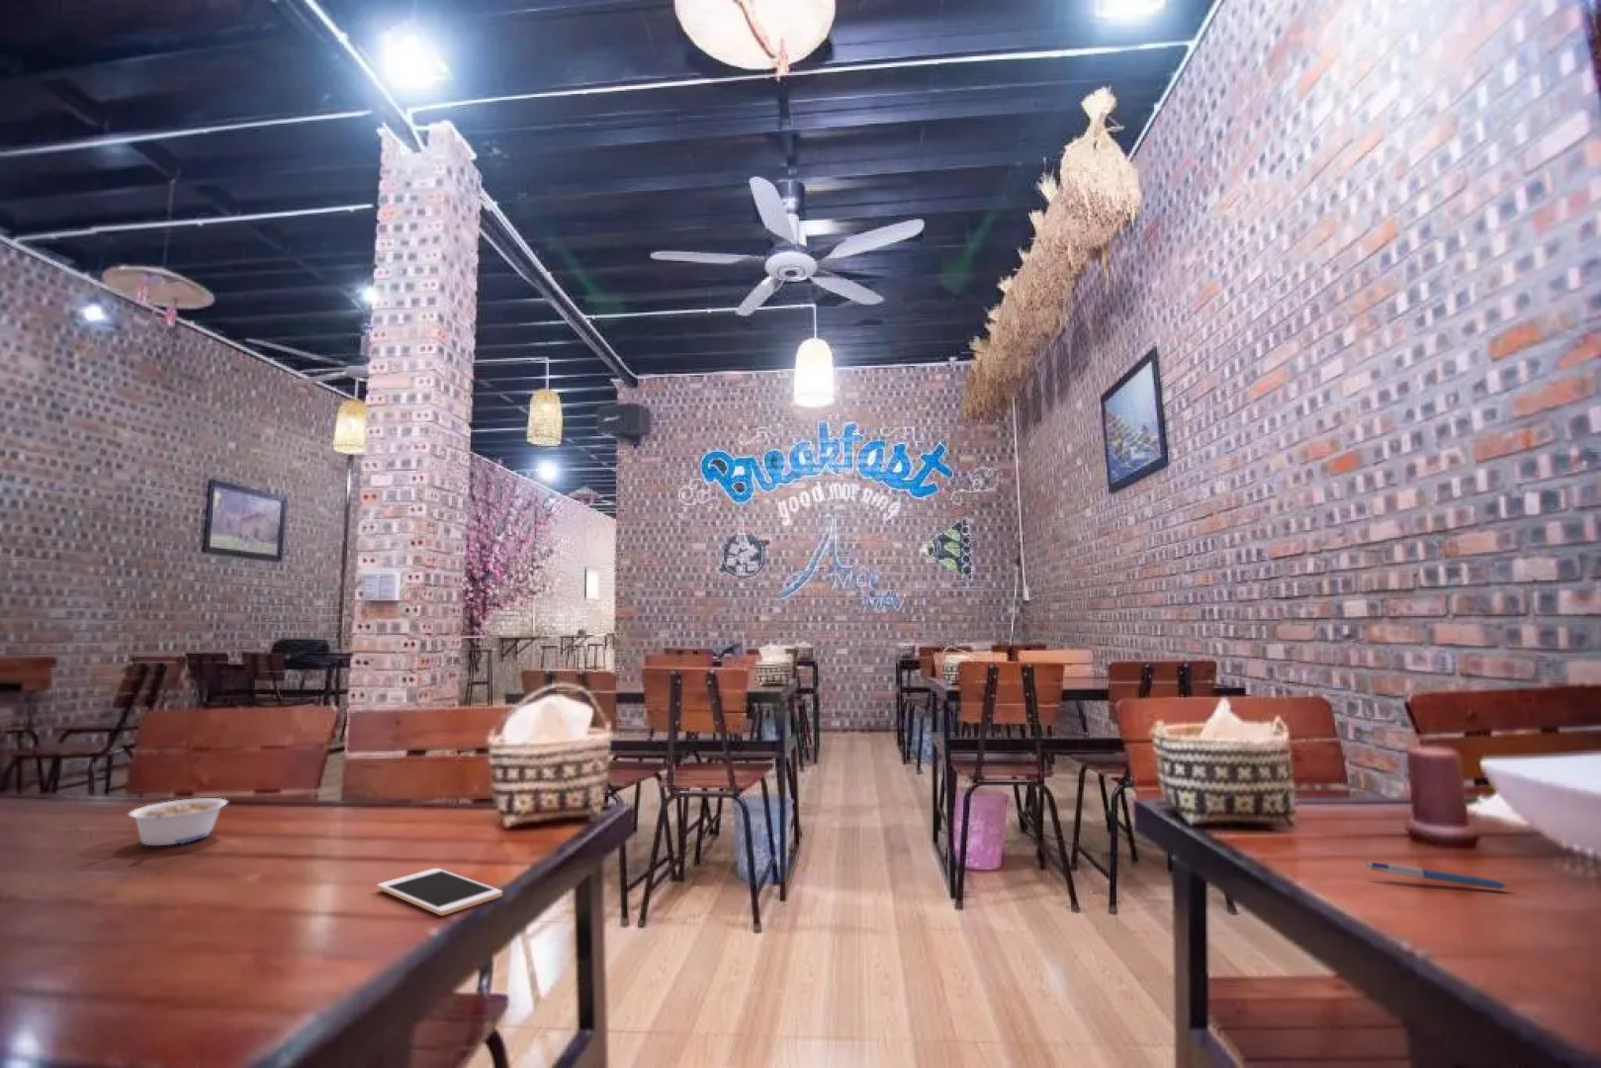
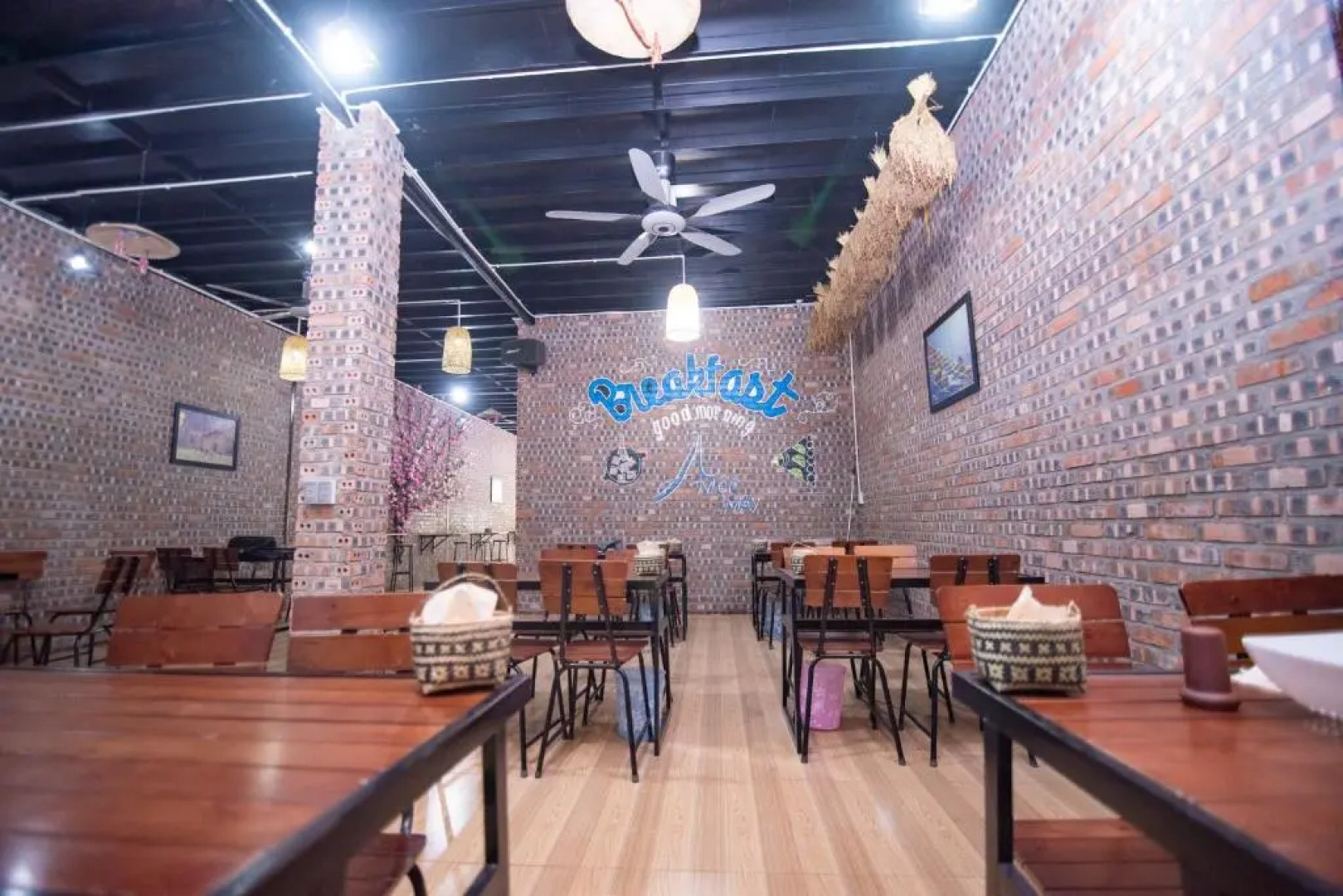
- pen [1363,861,1510,889]
- cell phone [376,868,503,917]
- legume [126,797,229,846]
